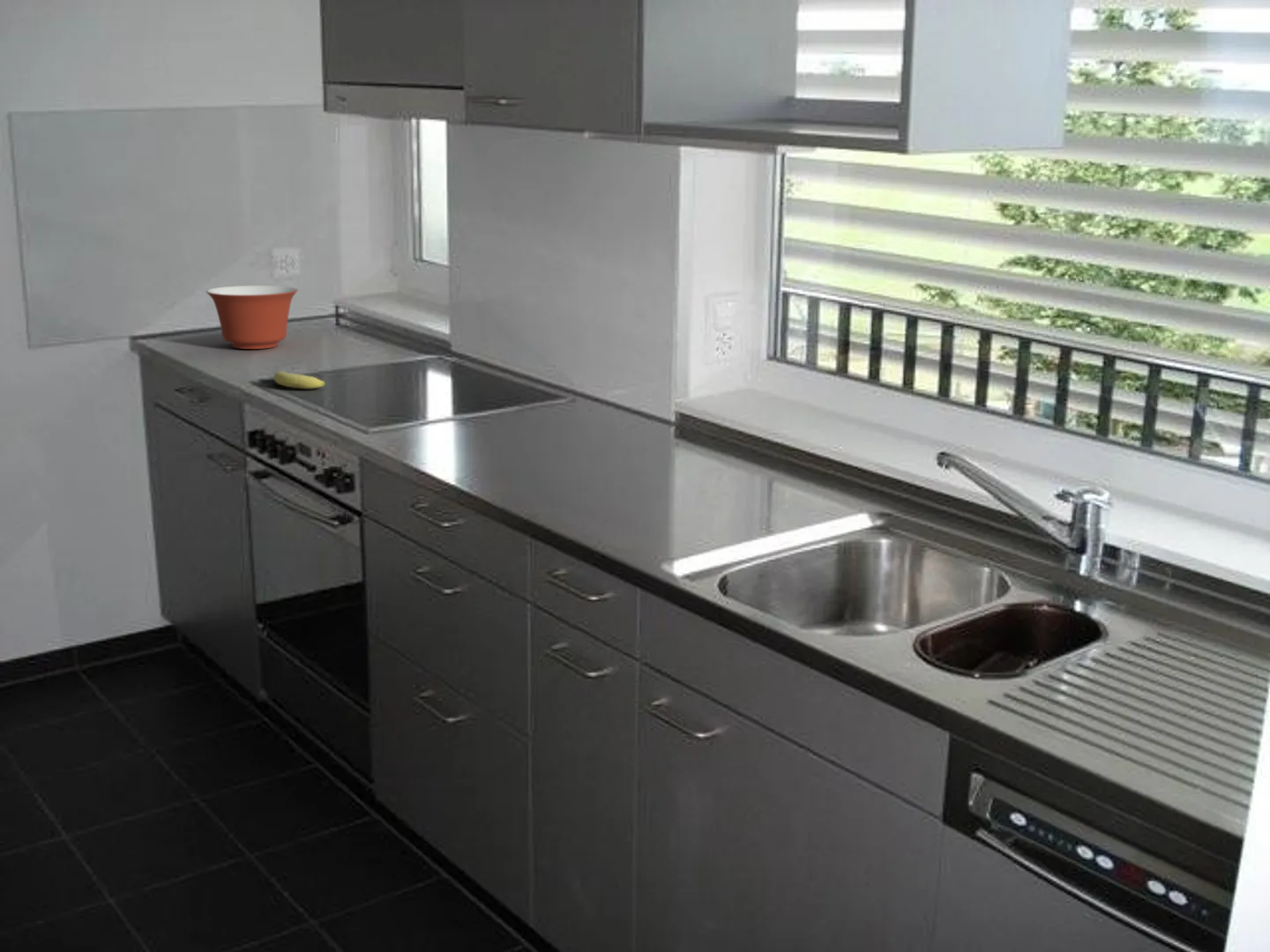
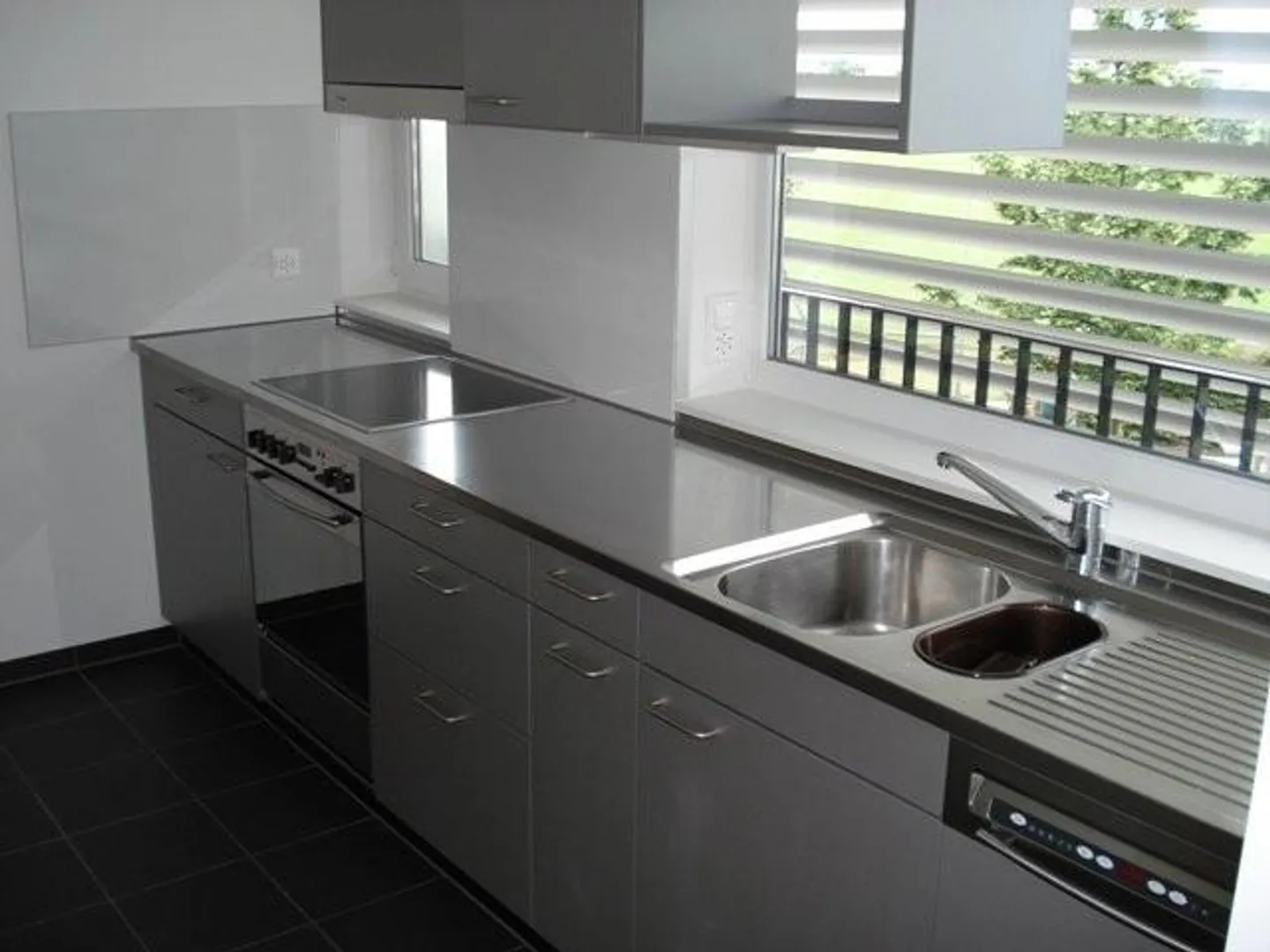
- mixing bowl [205,285,299,350]
- fruit [273,370,326,390]
